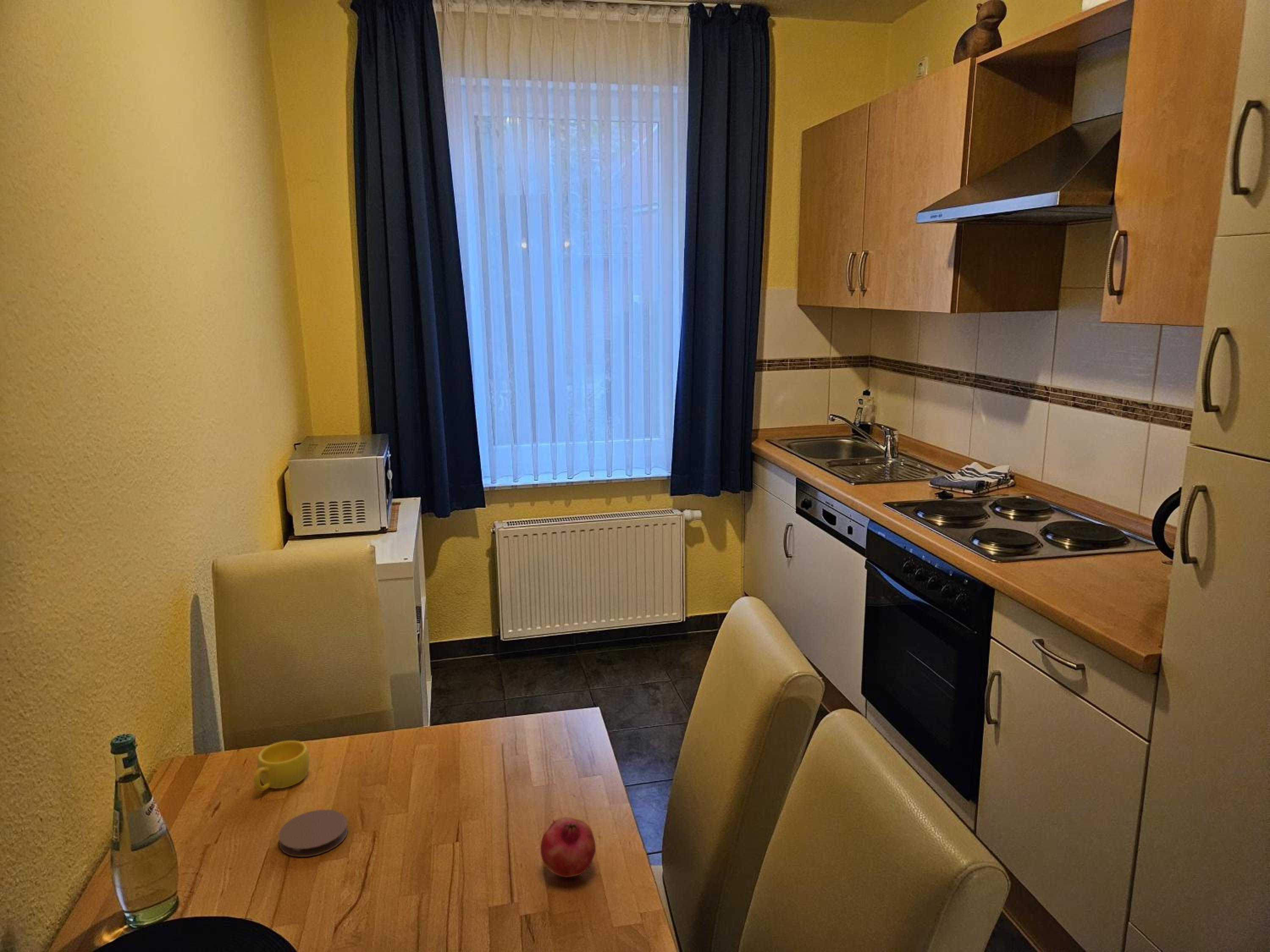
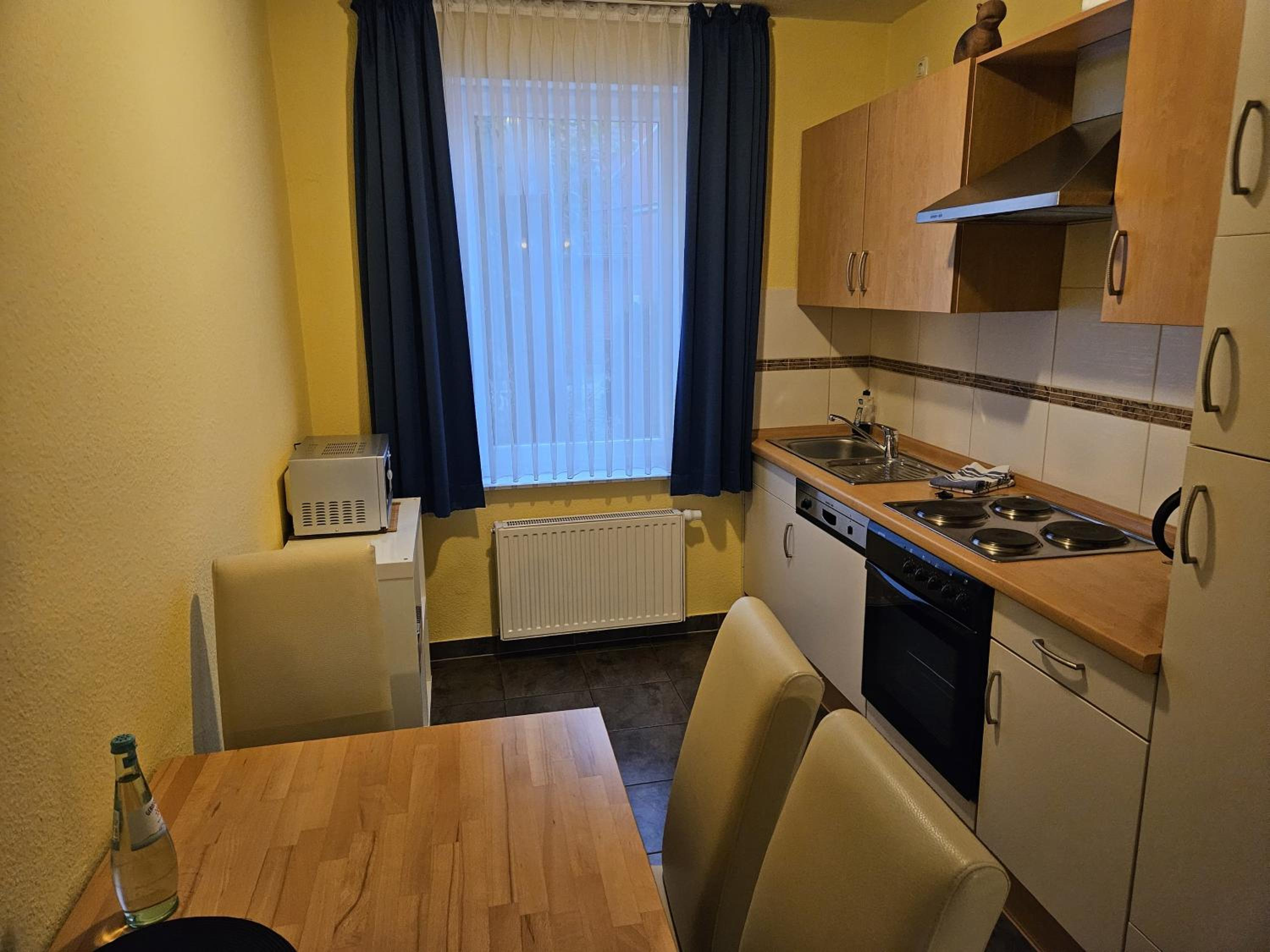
- coaster [278,809,349,857]
- cup [254,740,310,792]
- fruit [540,817,596,878]
